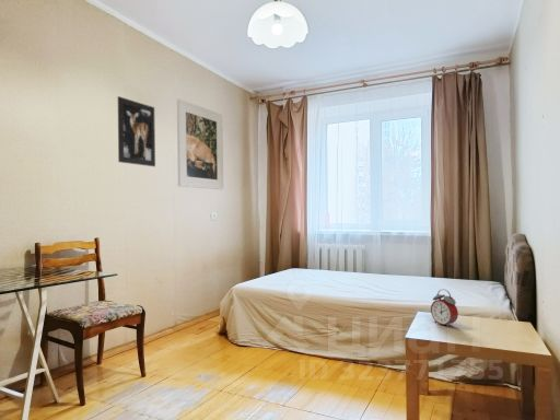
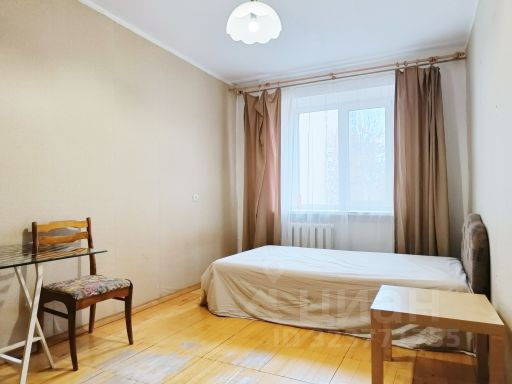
- wall art [117,95,156,167]
- alarm clock [430,289,459,327]
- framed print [176,97,224,190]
